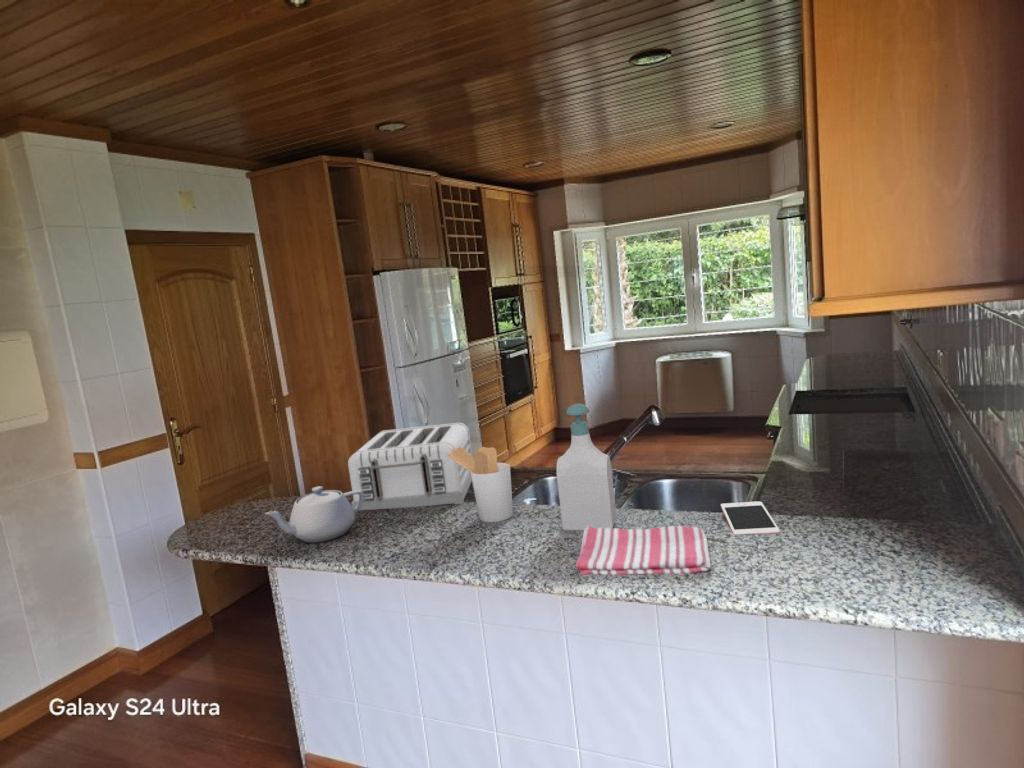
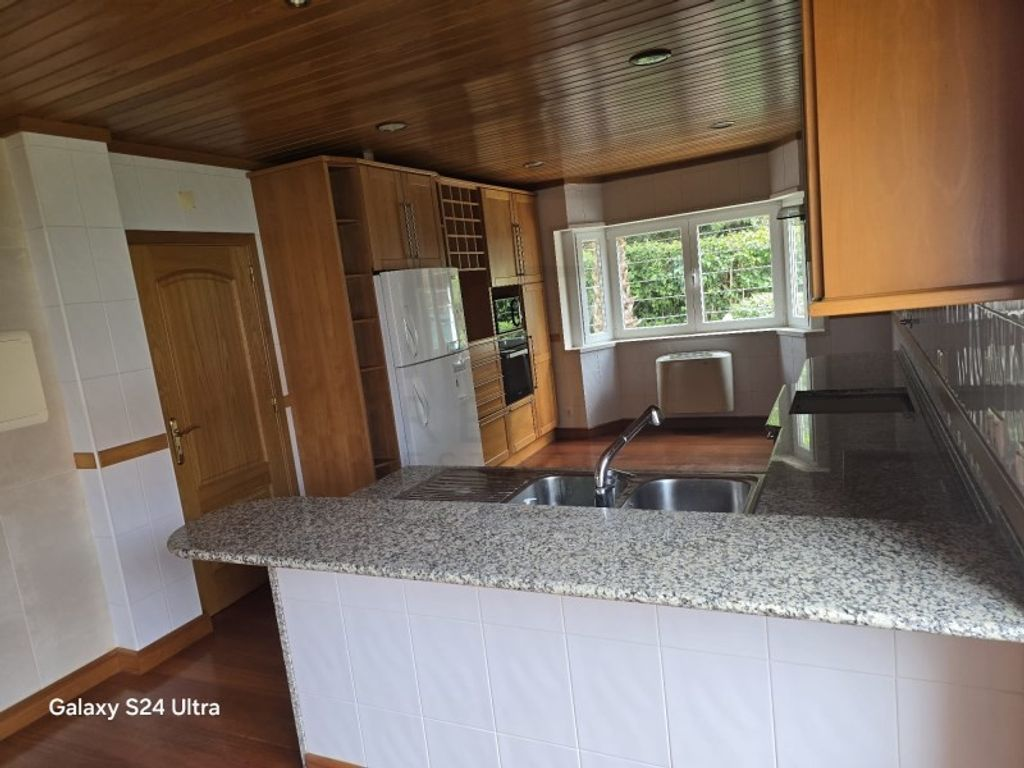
- utensil holder [446,446,514,523]
- toaster [347,422,473,511]
- soap bottle [556,403,617,531]
- cell phone [720,500,781,535]
- dish towel [575,525,712,576]
- teapot [264,485,364,544]
